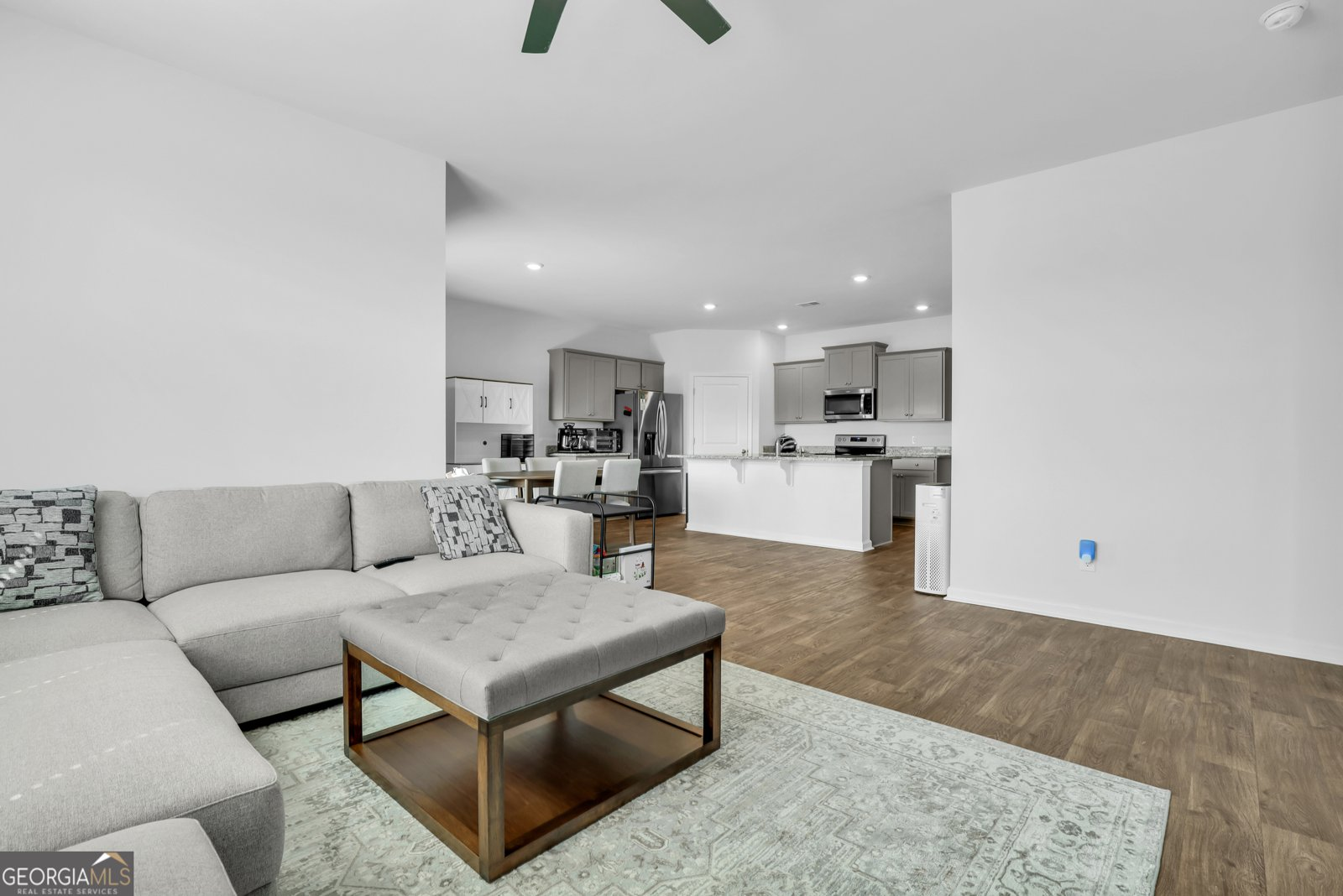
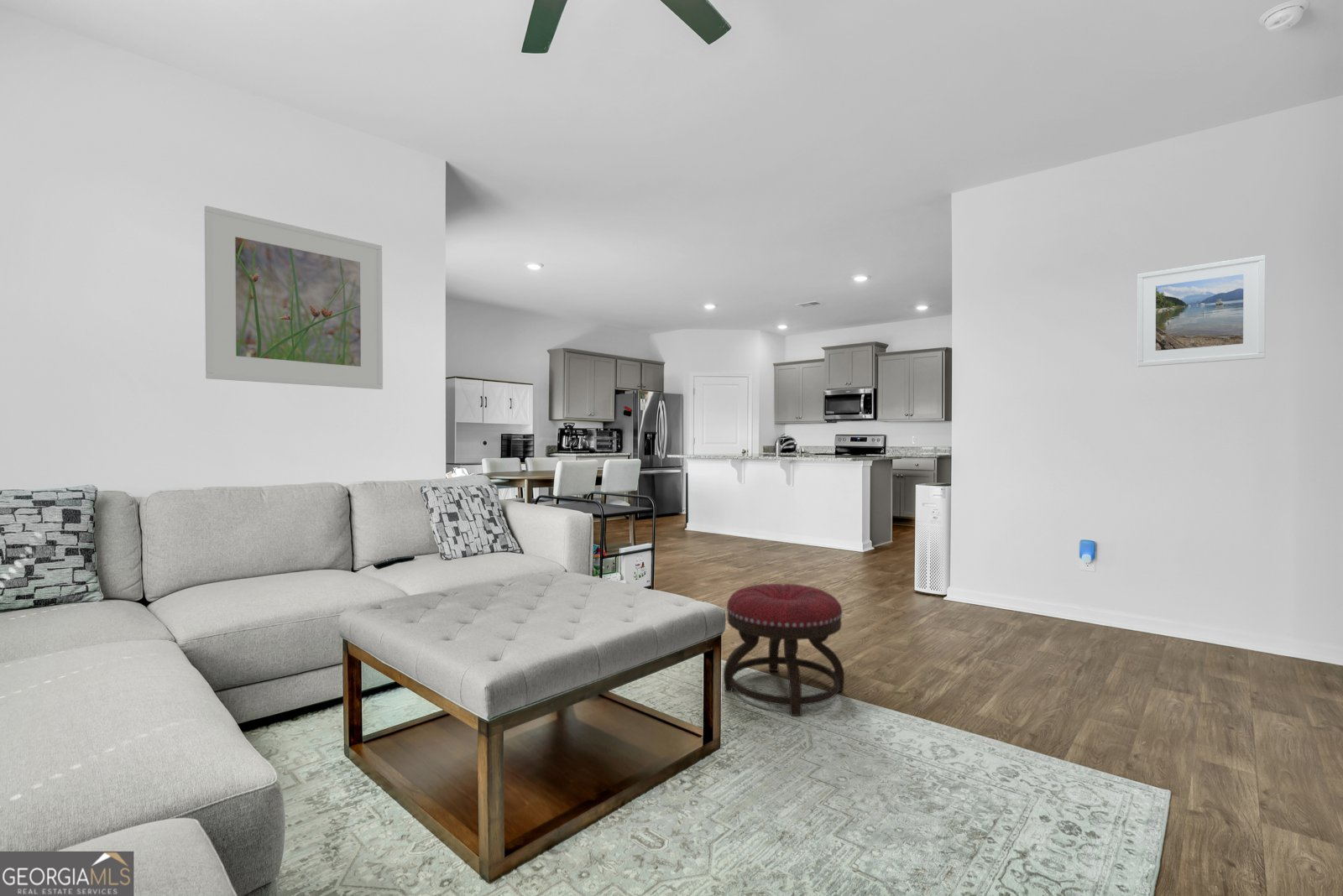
+ ottoman [723,583,845,716]
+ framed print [204,206,384,390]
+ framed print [1137,254,1267,367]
